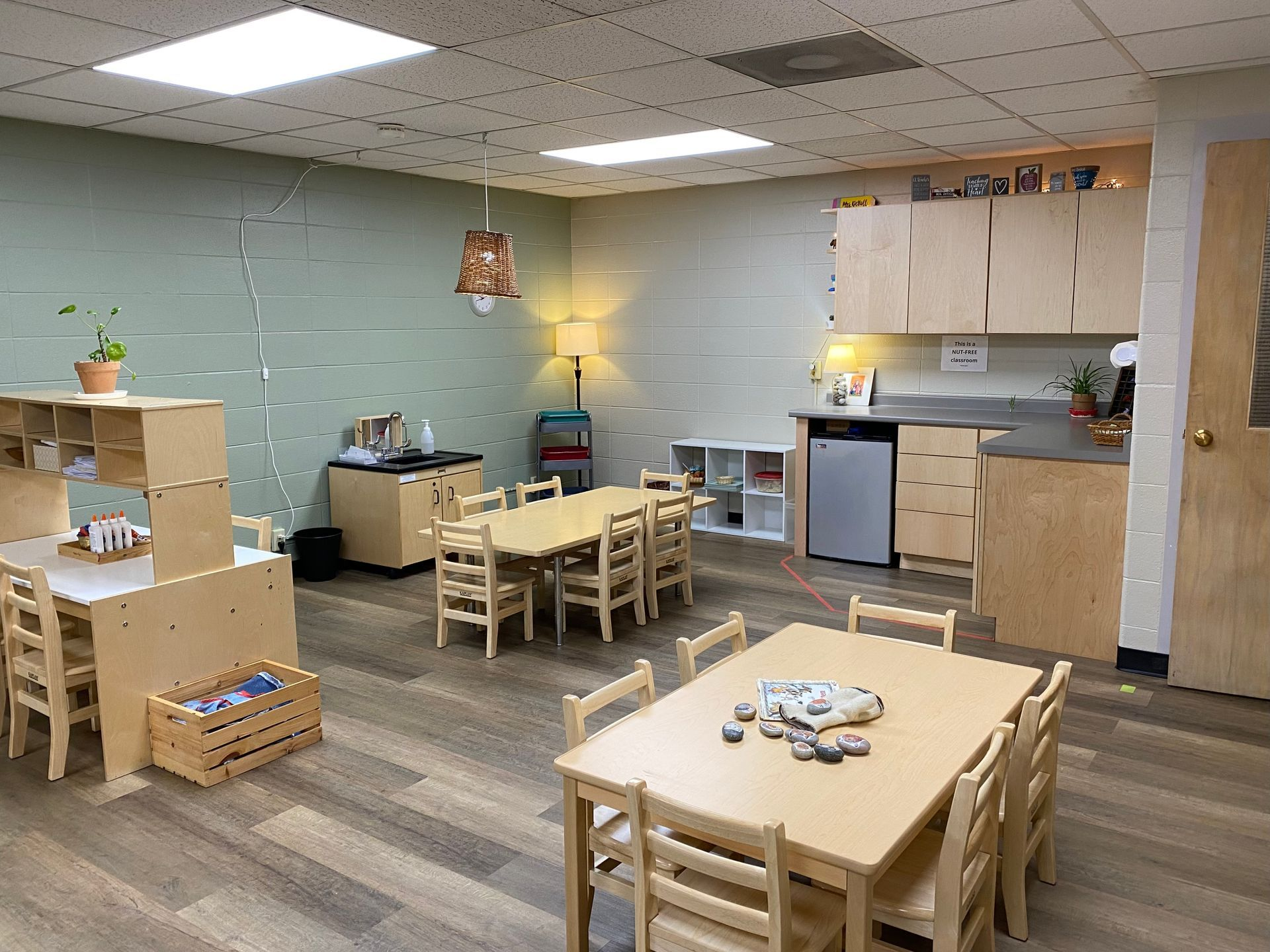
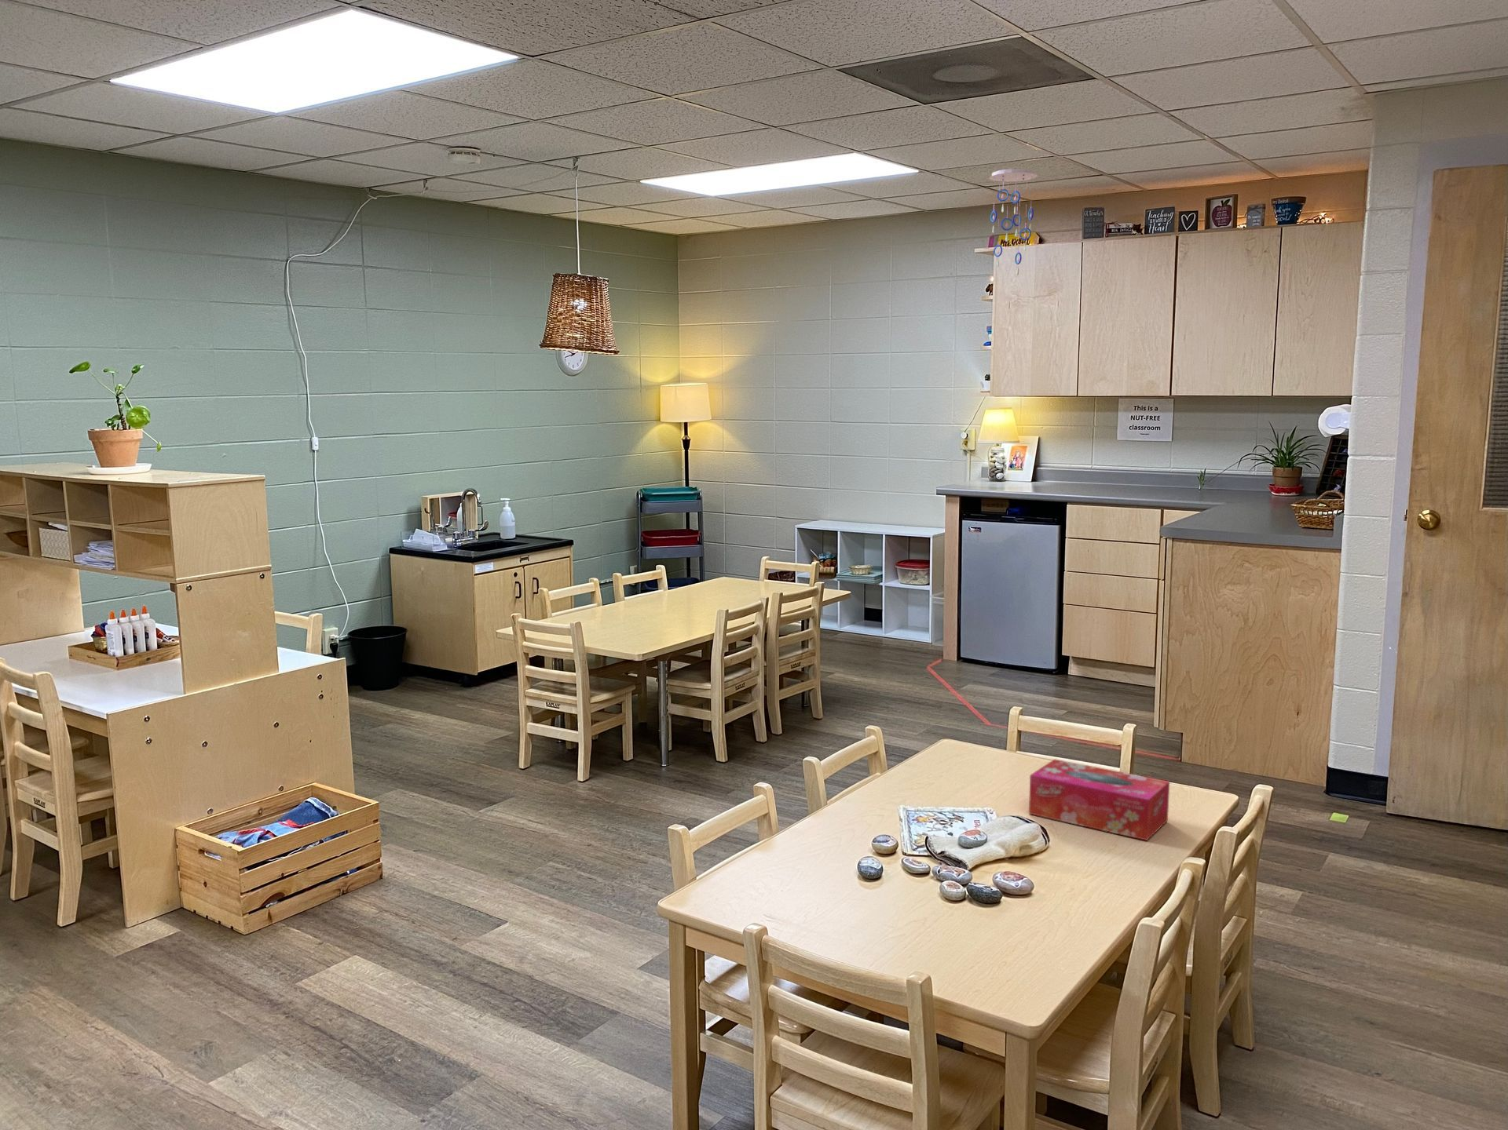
+ tissue box [1028,758,1171,842]
+ ceiling mobile [989,167,1038,275]
